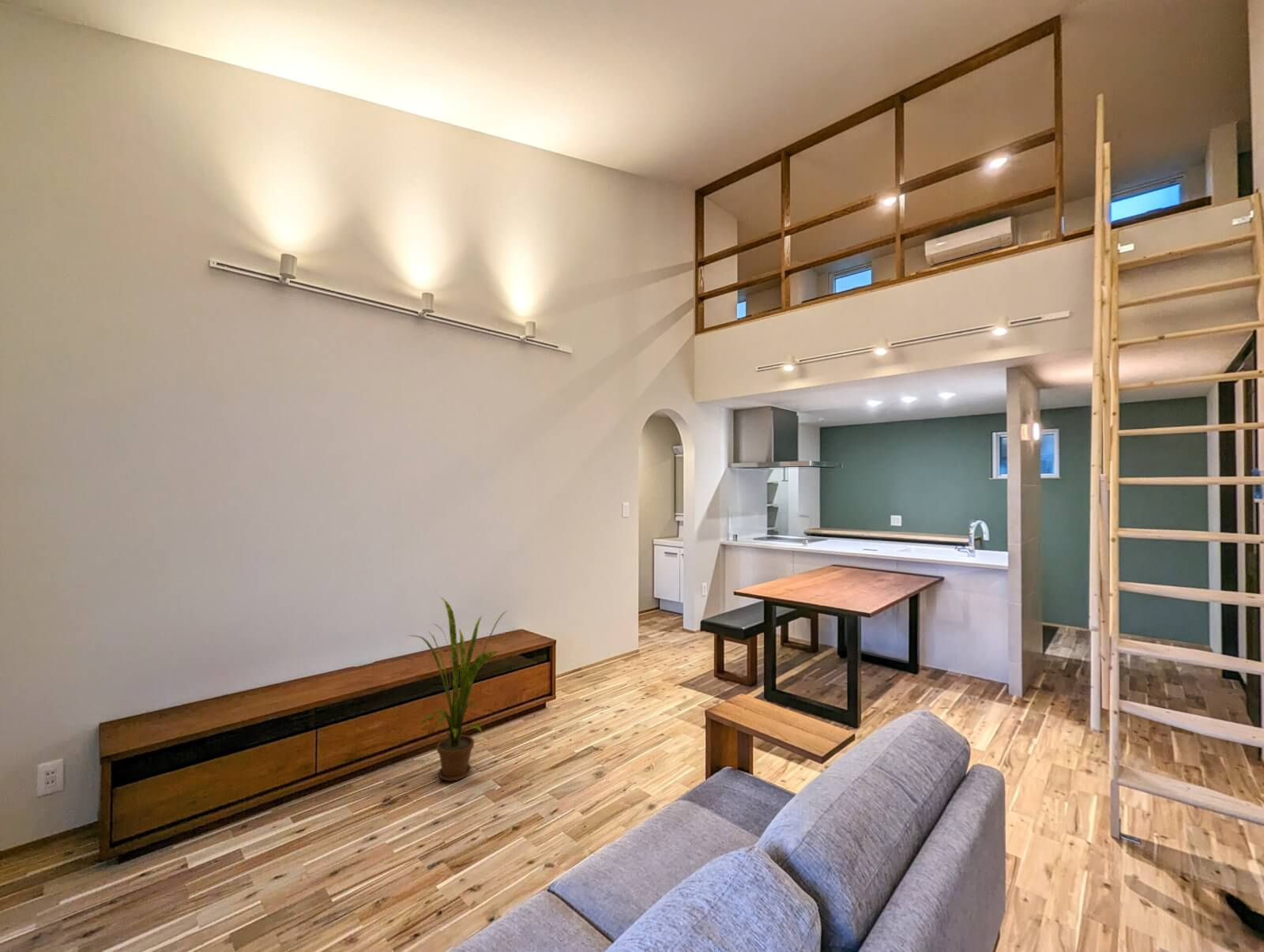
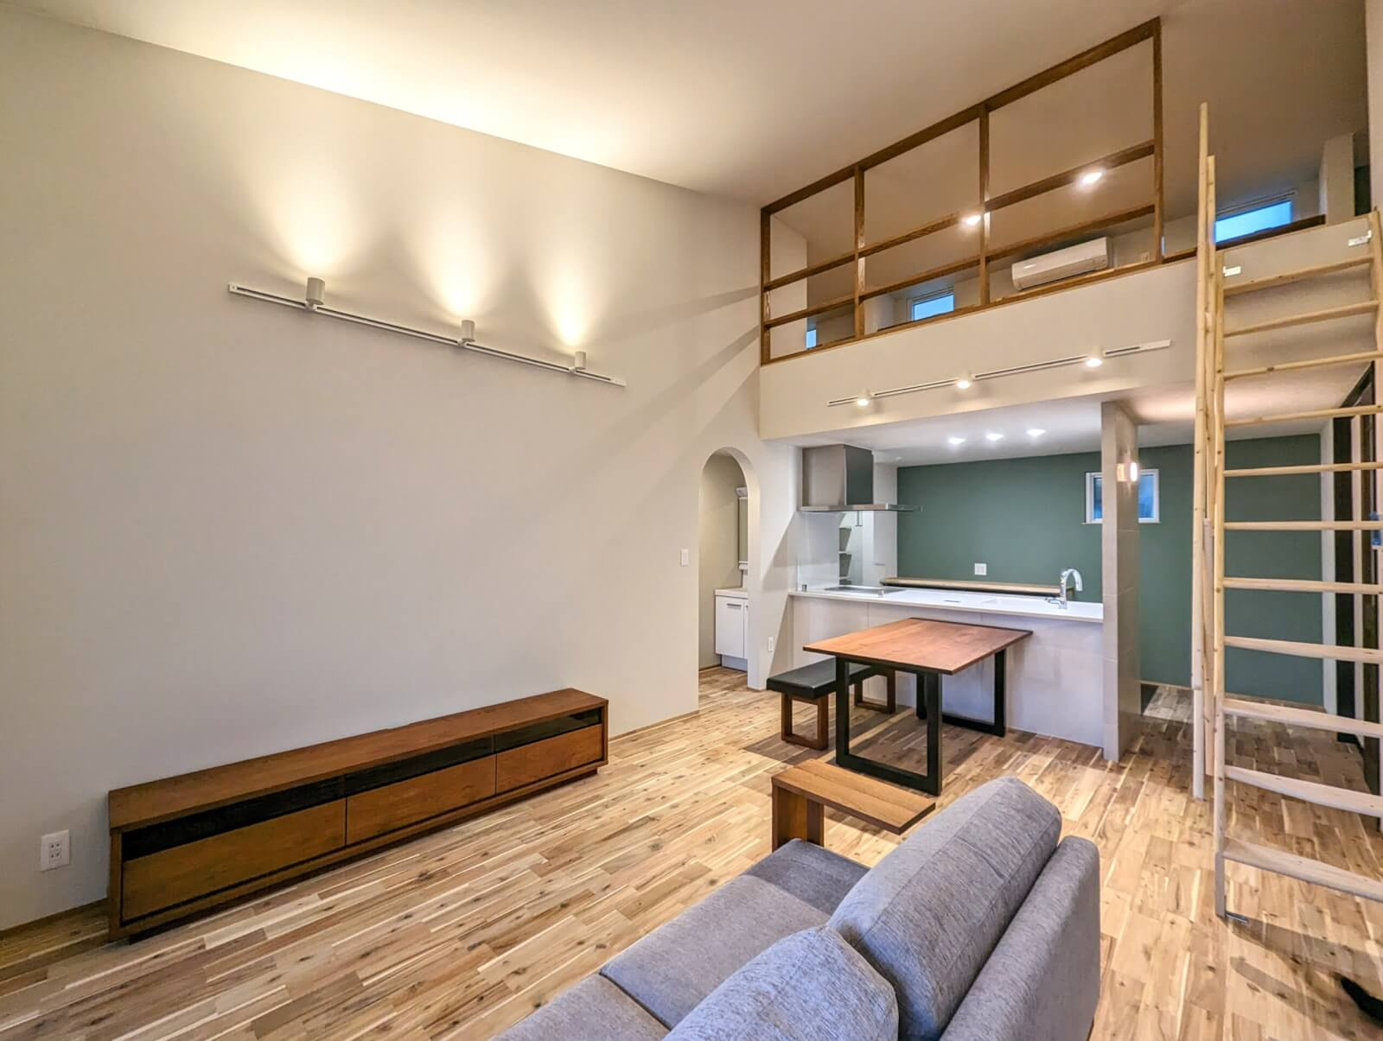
- house plant [407,596,510,782]
